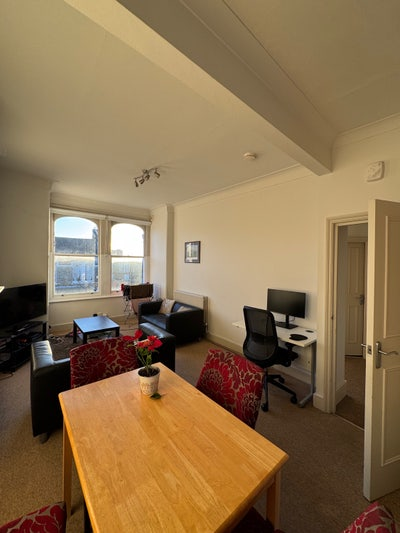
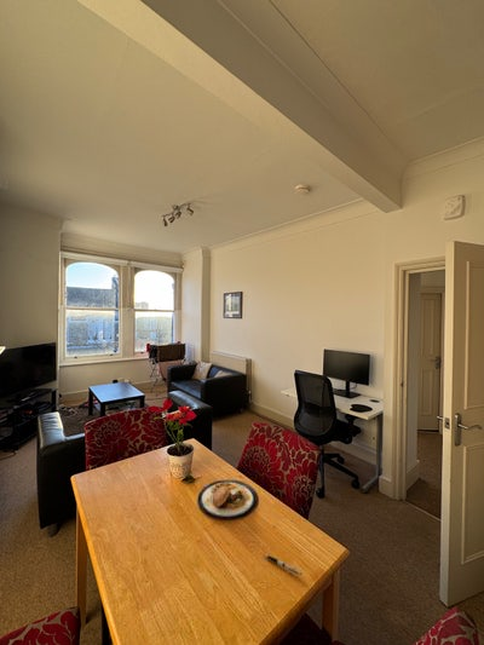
+ pen [263,553,302,576]
+ plate [196,479,259,520]
